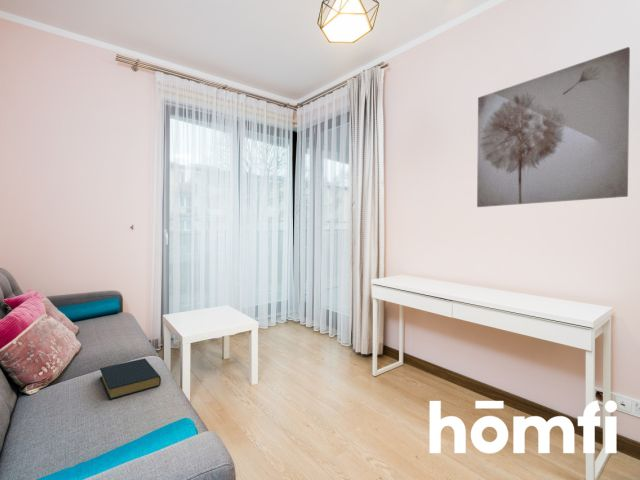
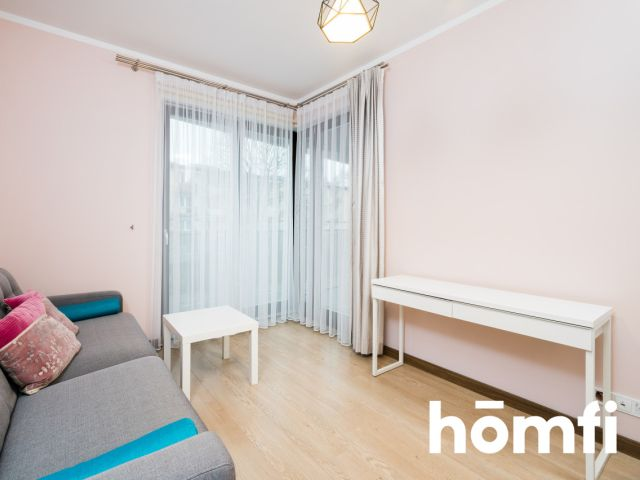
- hardback book [99,358,162,401]
- wall art [476,46,631,208]
